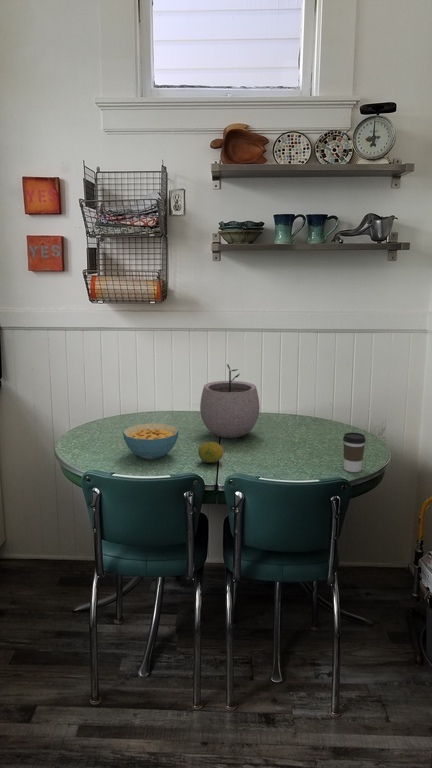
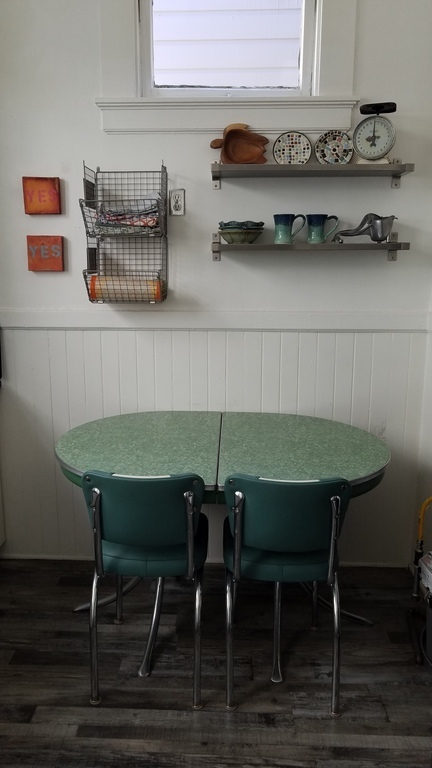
- fruit [197,441,224,464]
- coffee cup [342,431,367,473]
- cereal bowl [122,422,180,461]
- plant pot [199,364,261,439]
